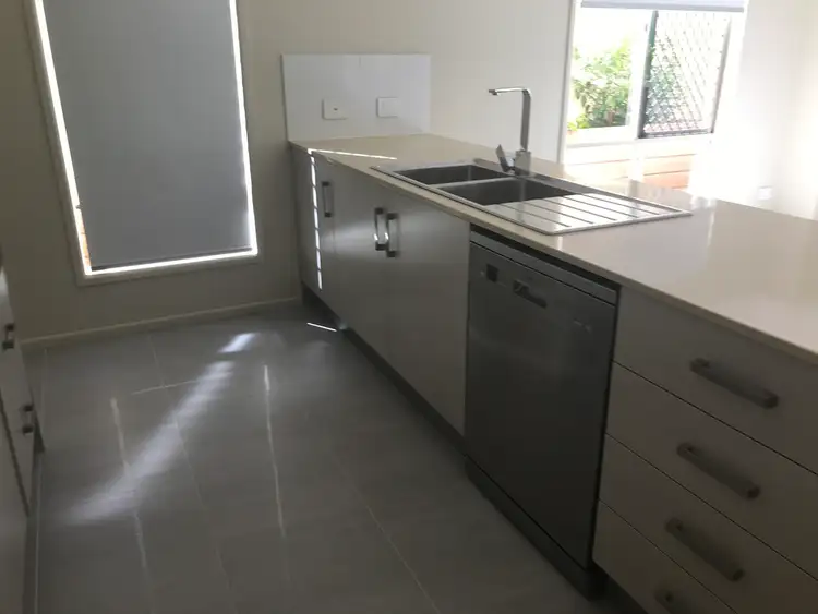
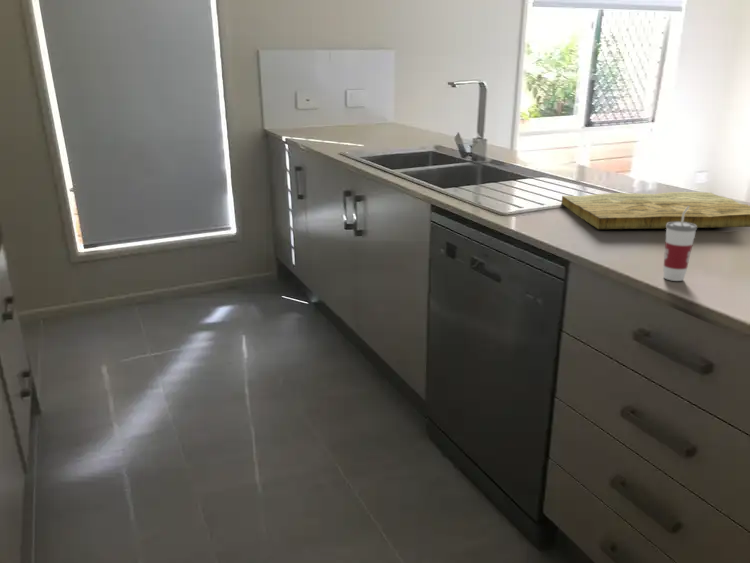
+ cup [662,206,698,282]
+ cutting board [561,191,750,230]
